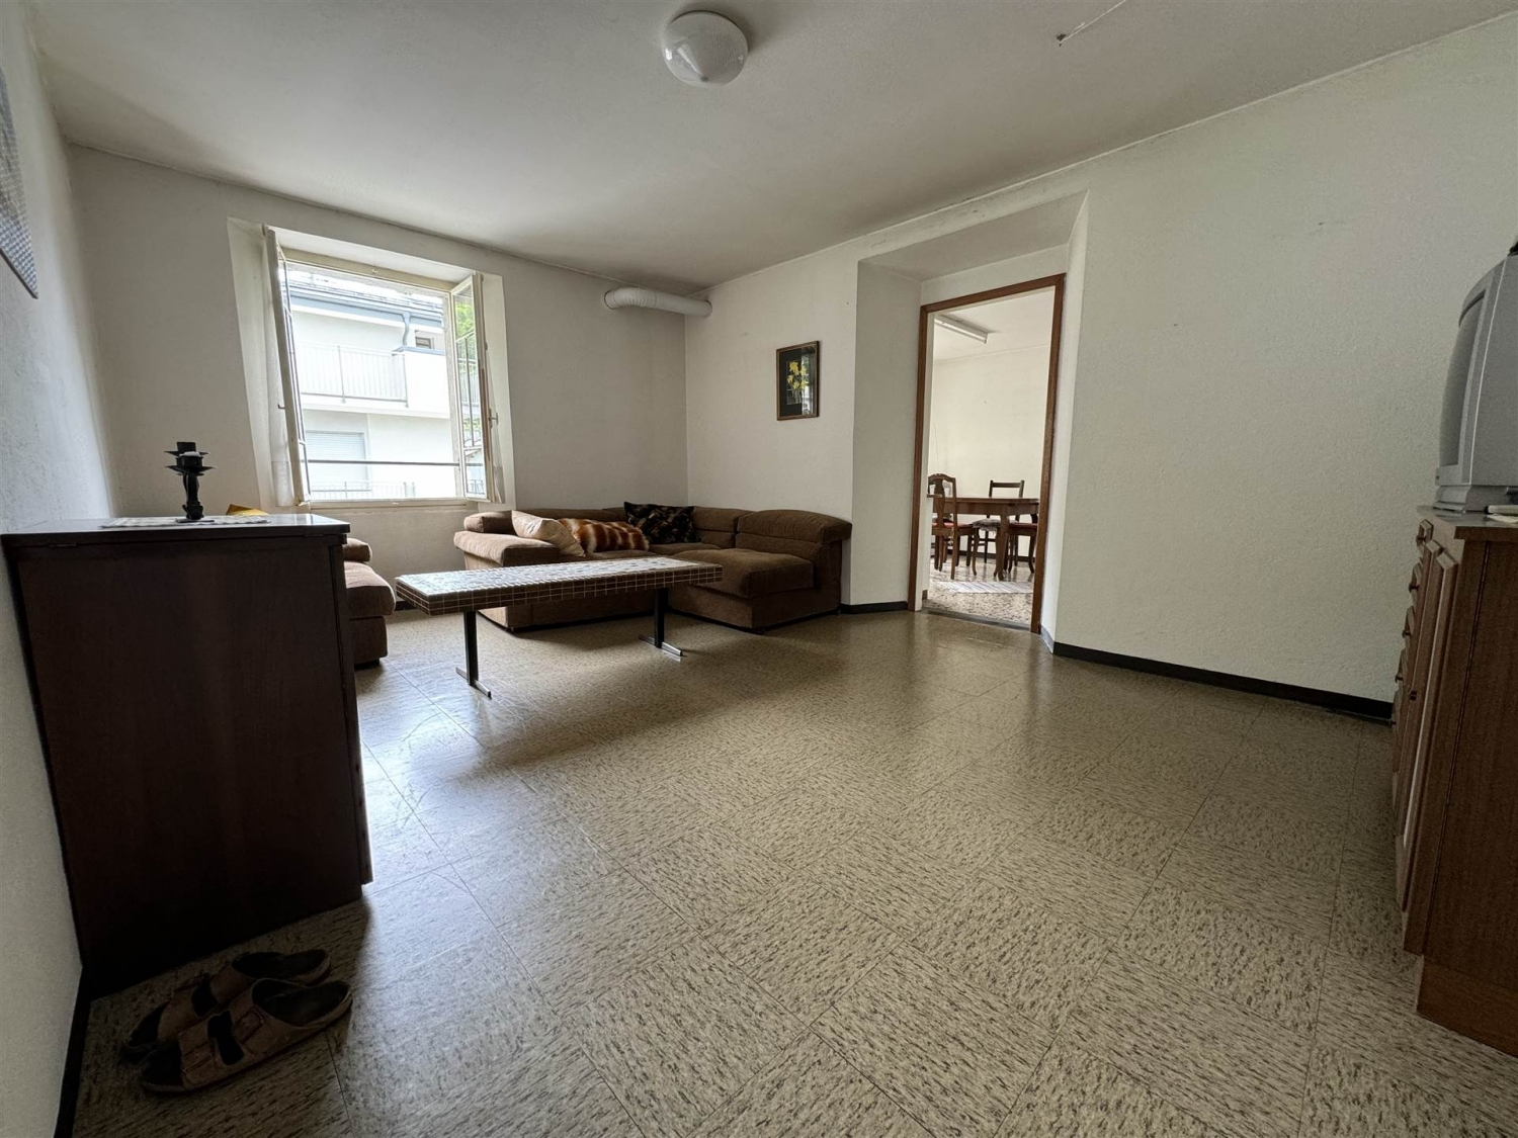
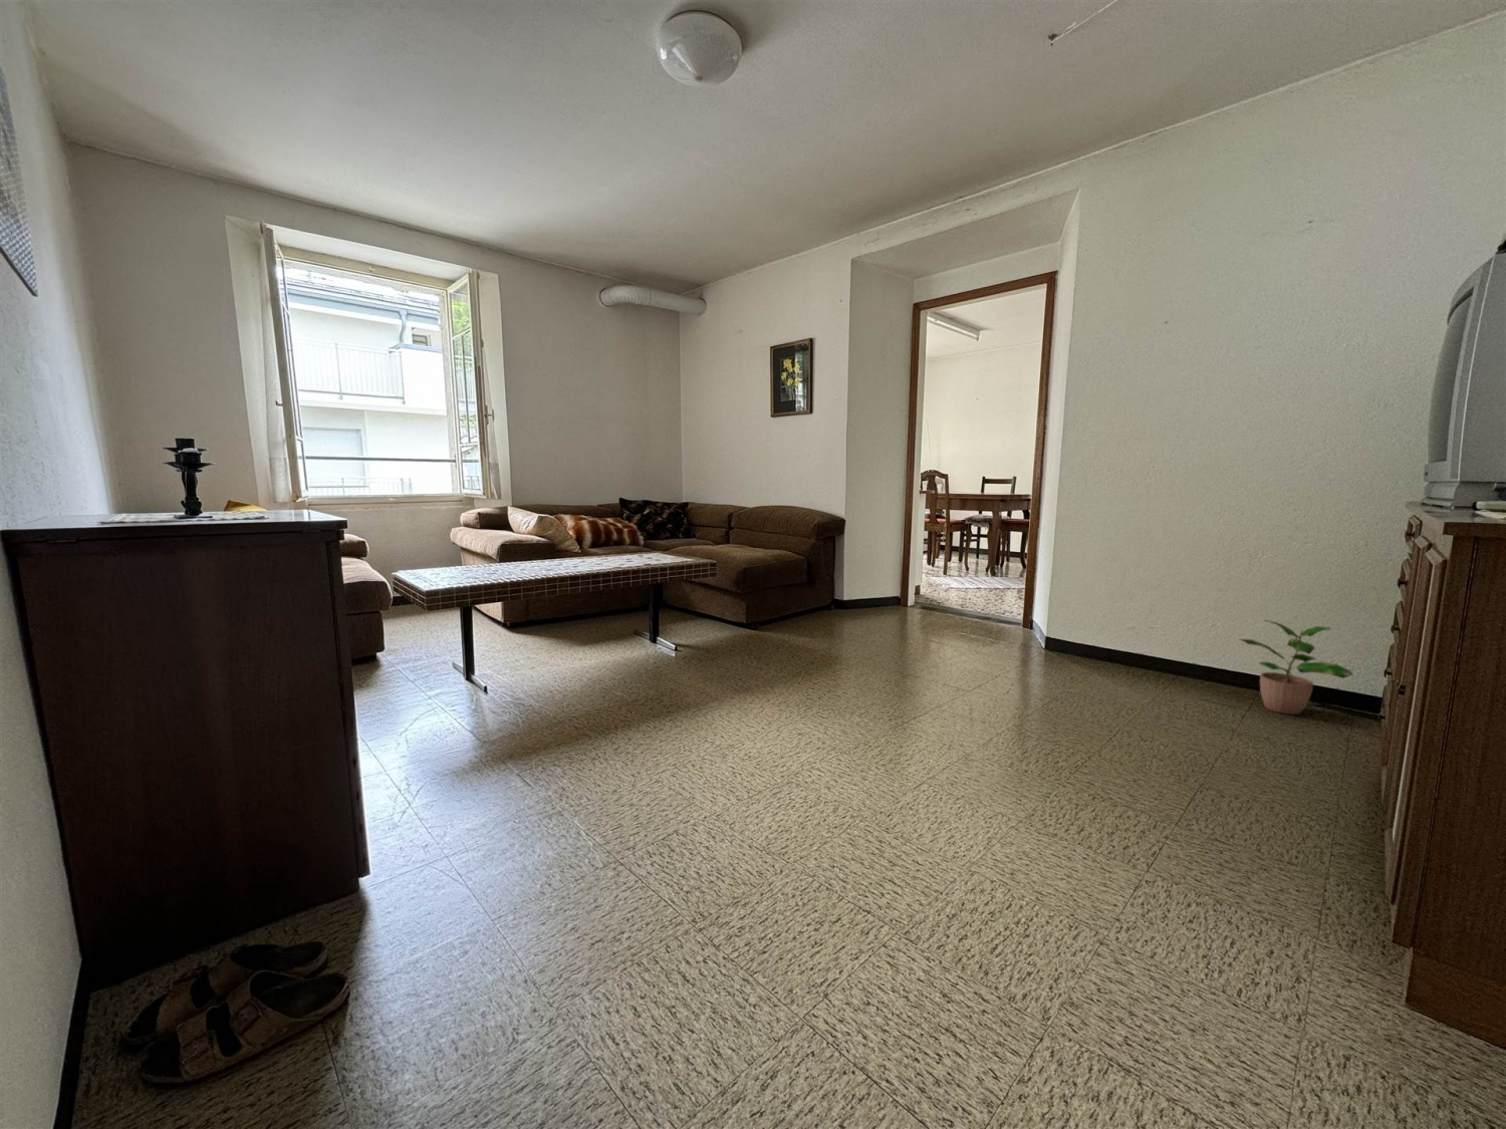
+ potted plant [1238,619,1354,715]
